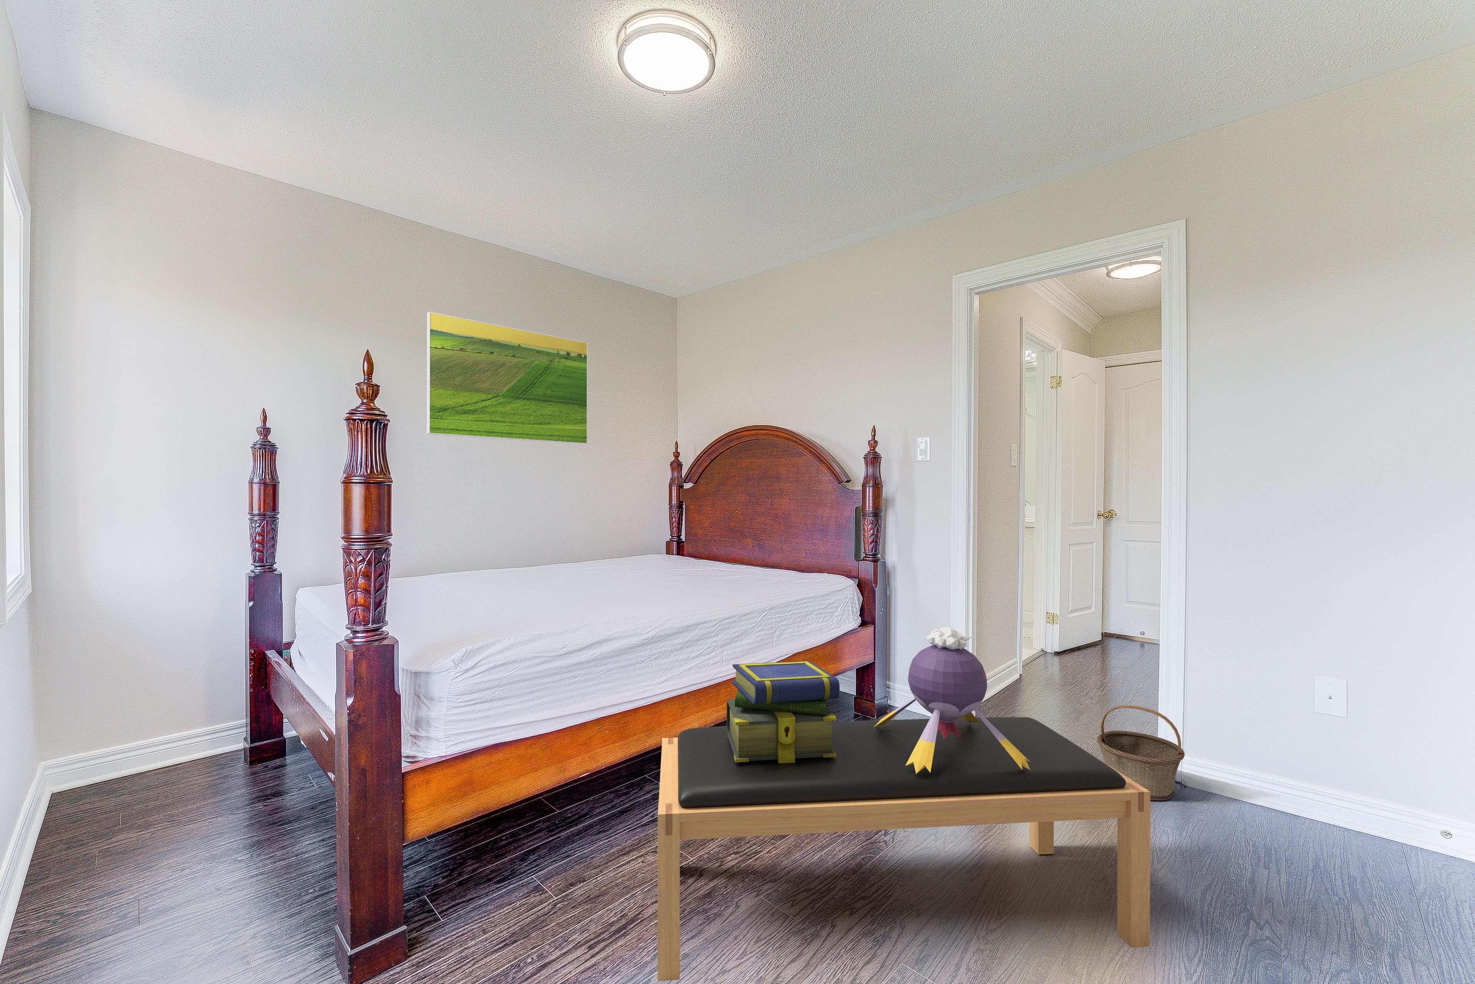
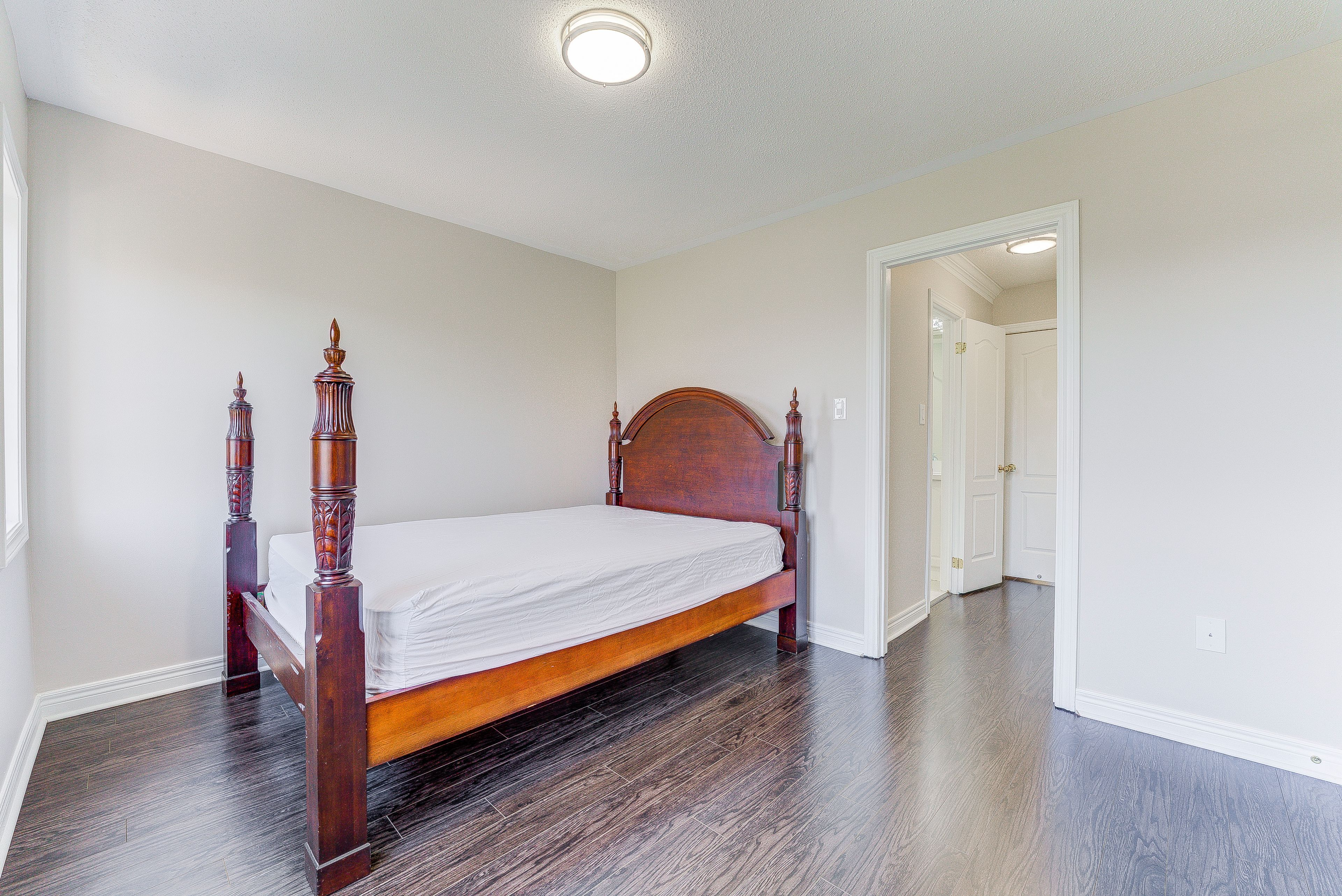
- stack of books [727,660,840,763]
- plush toy [875,627,1030,773]
- bench [657,717,1151,982]
- basket [1097,705,1185,801]
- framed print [426,311,588,445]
